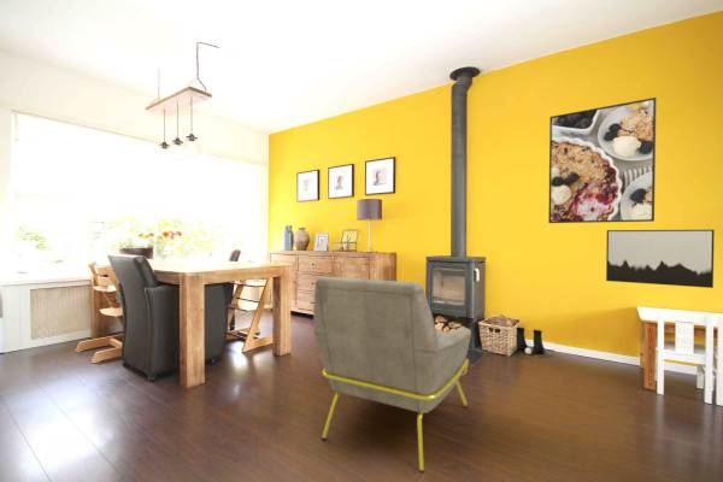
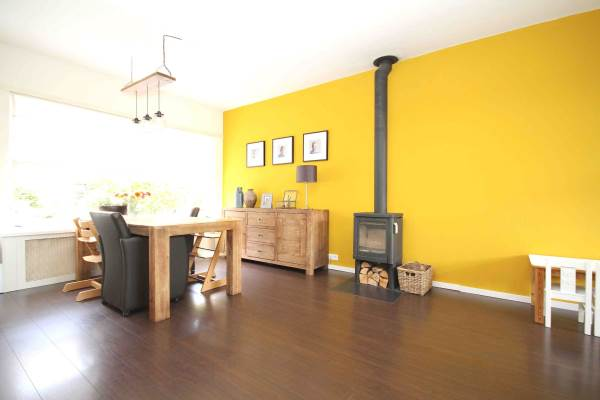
- armchair [312,275,472,475]
- boots [515,327,546,355]
- wall art [605,229,716,289]
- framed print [547,96,658,224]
